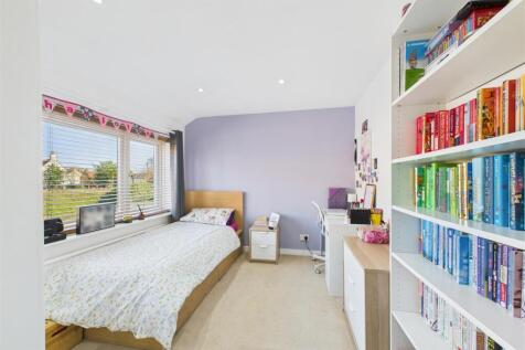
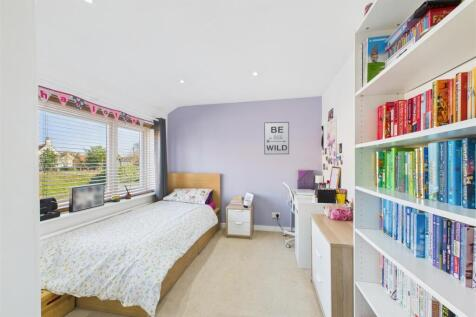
+ wall art [263,121,290,155]
